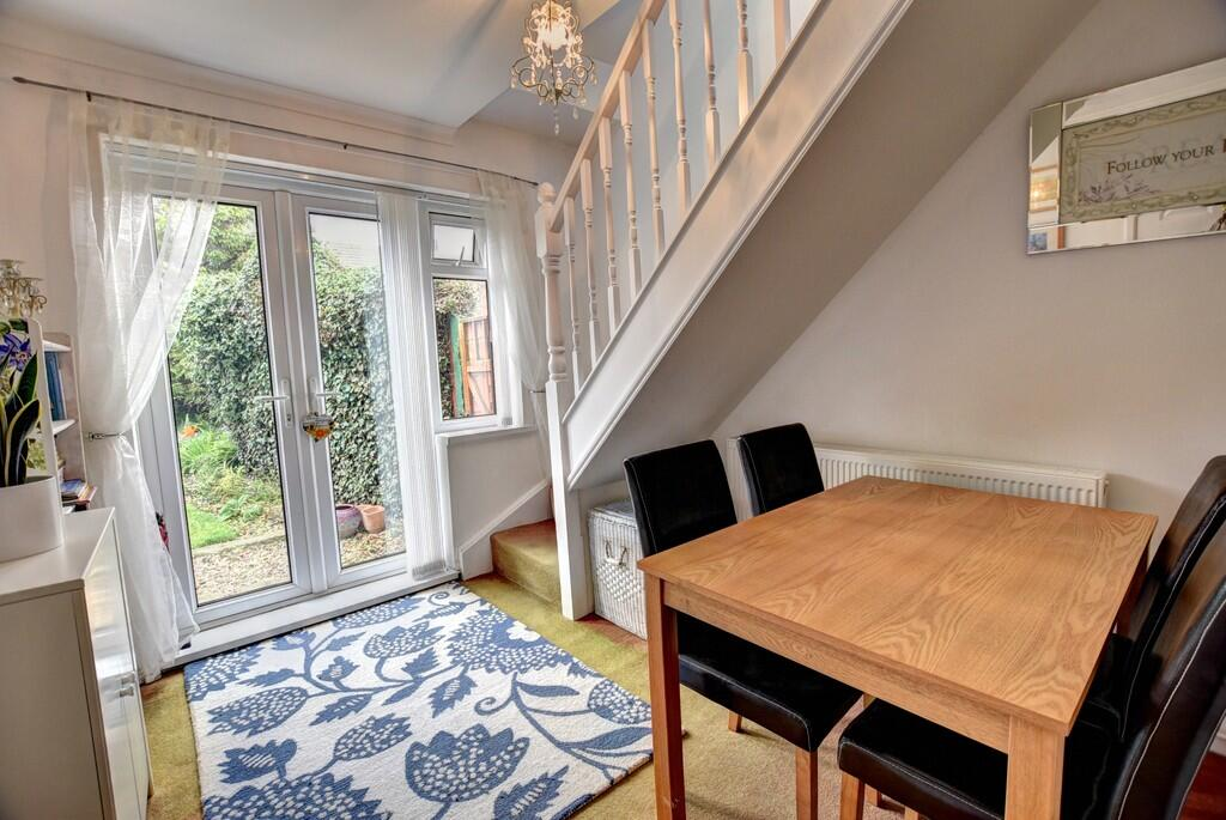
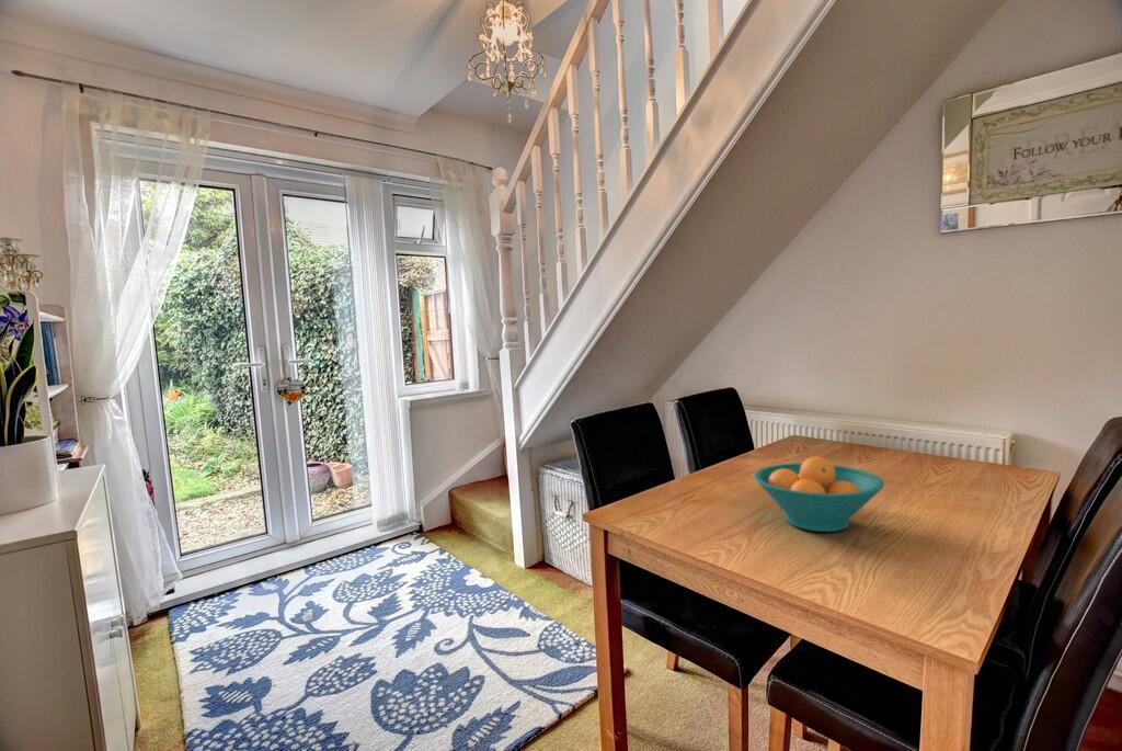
+ fruit bowl [753,455,885,533]
